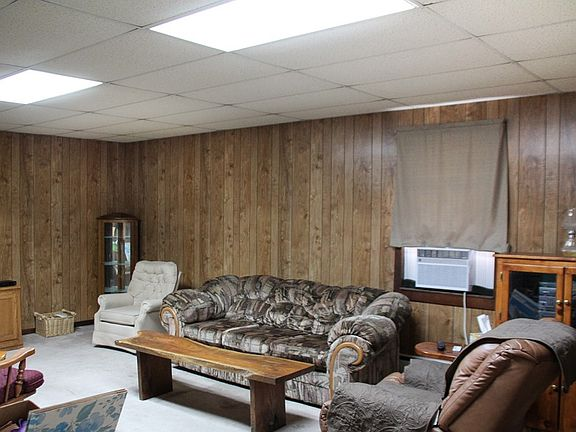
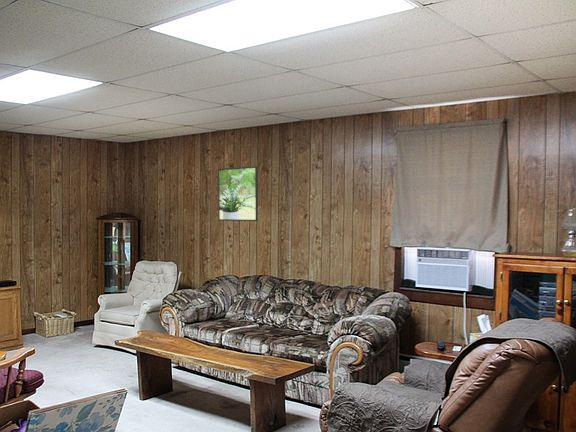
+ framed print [217,165,259,222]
